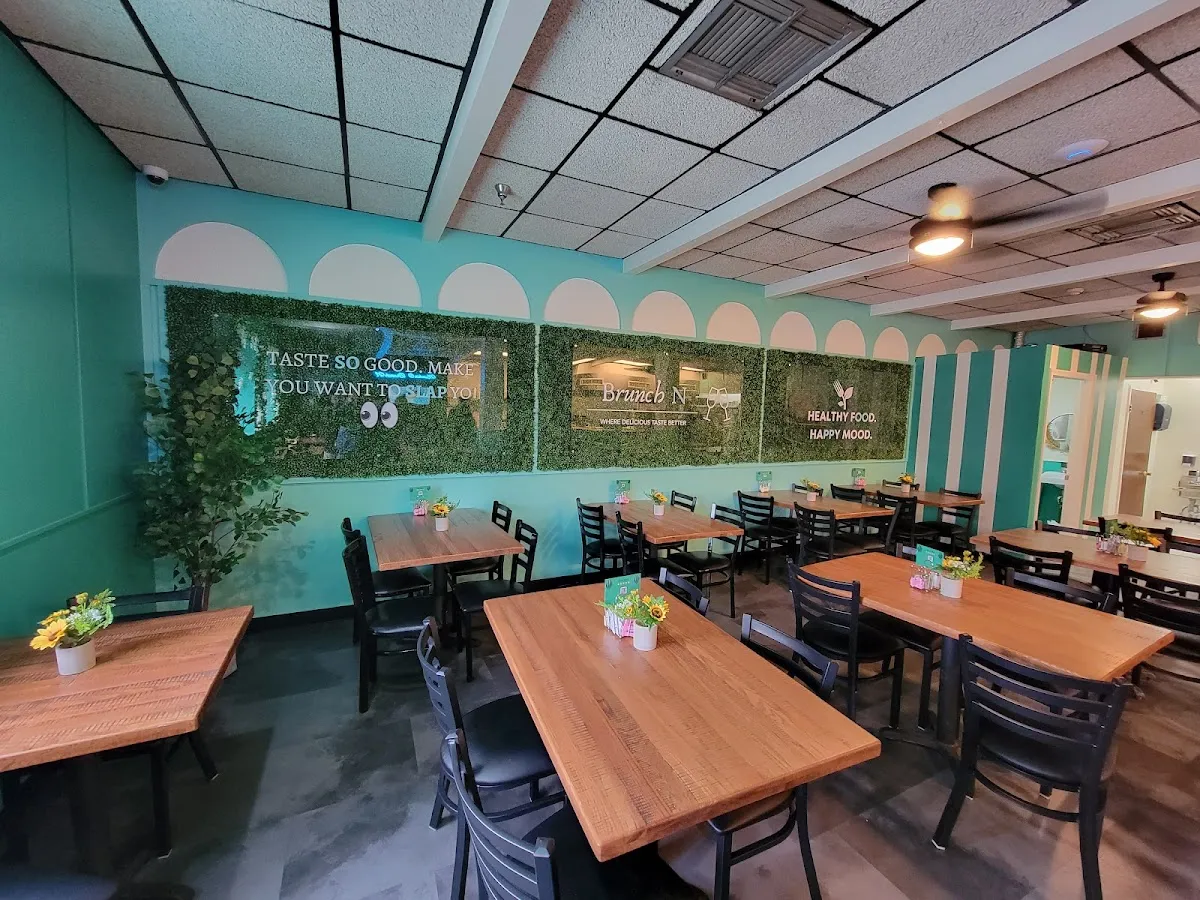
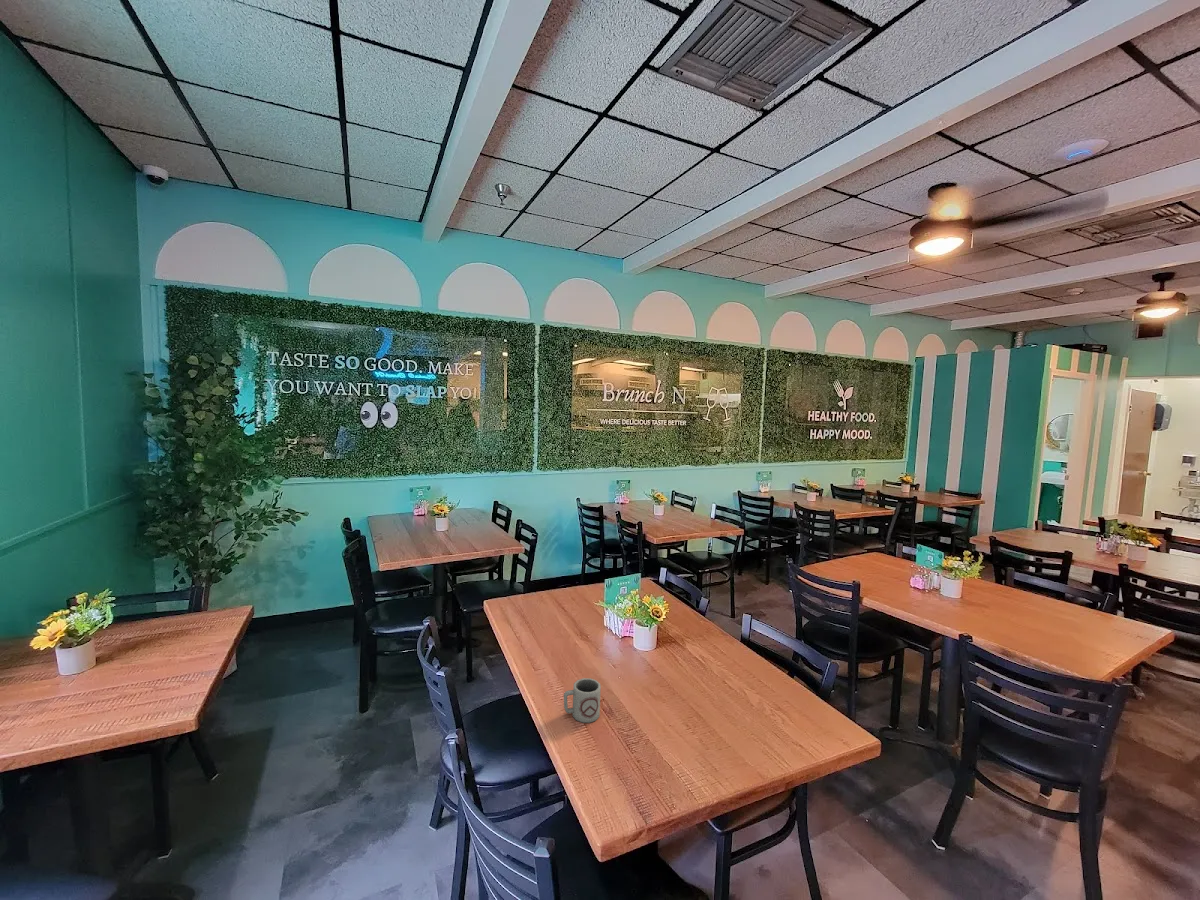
+ cup [563,677,602,724]
